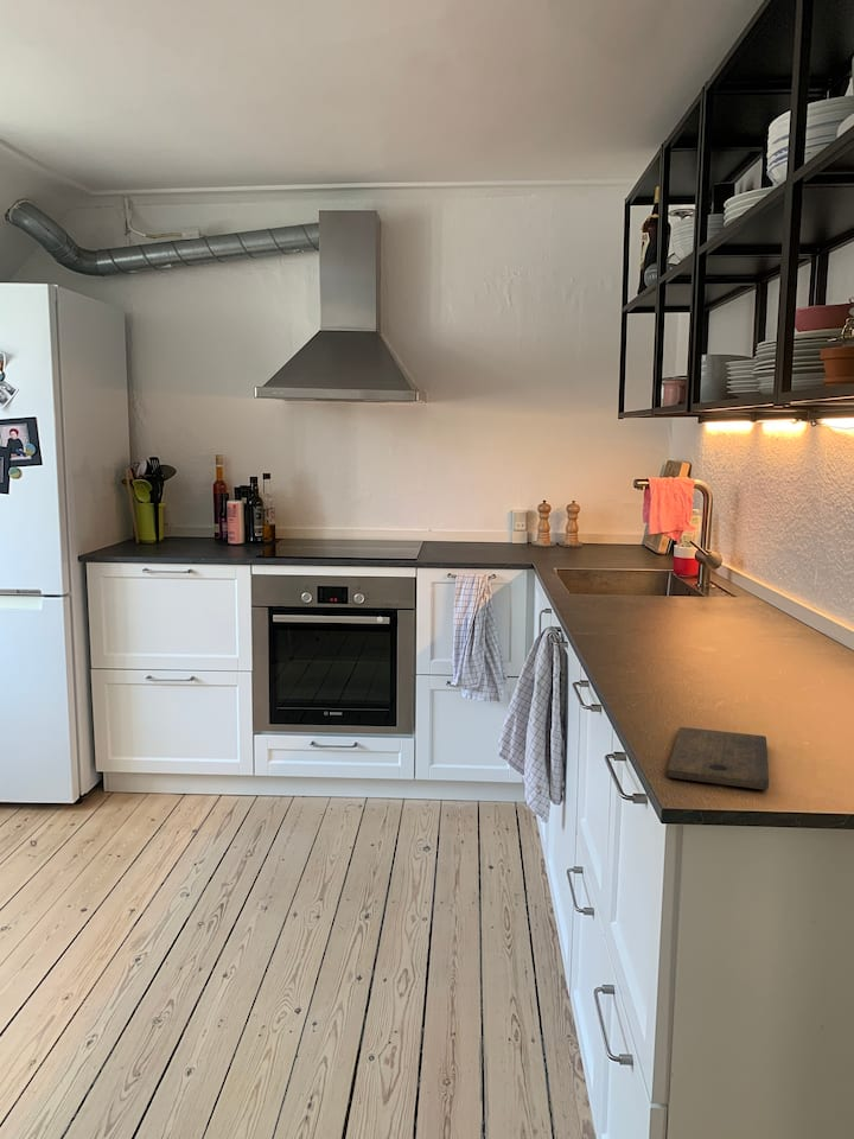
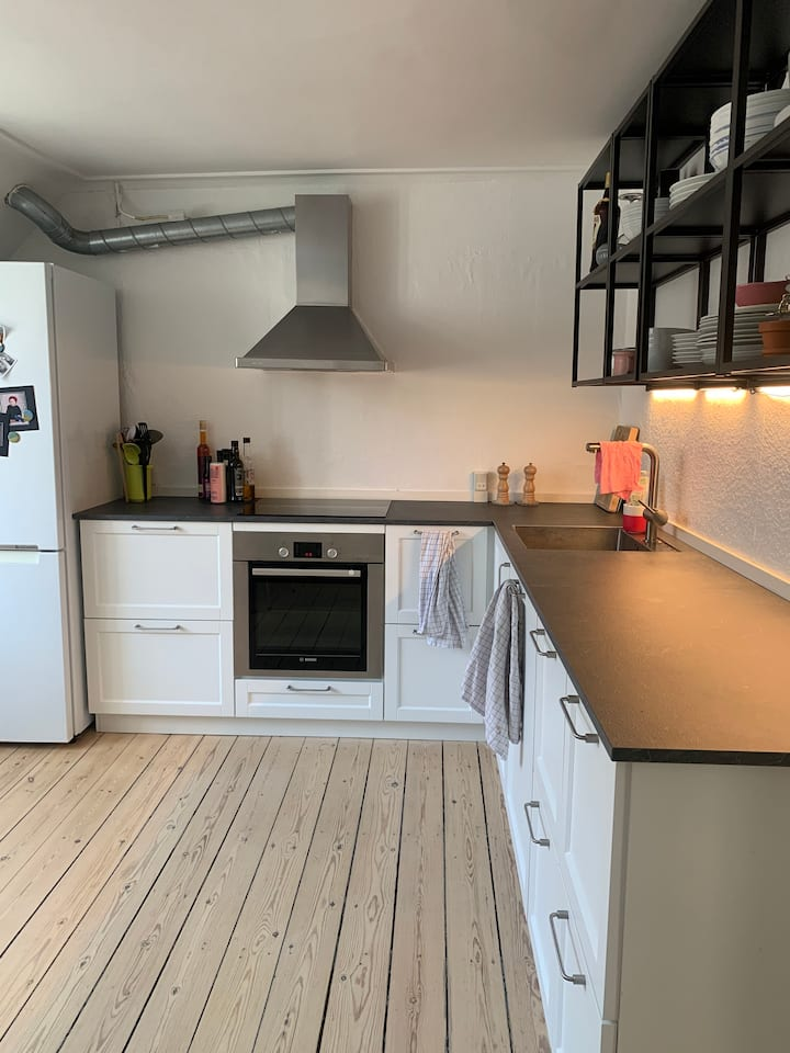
- cutting board [667,726,770,790]
